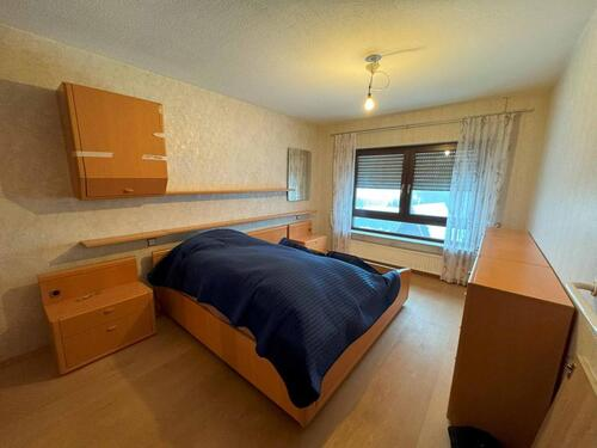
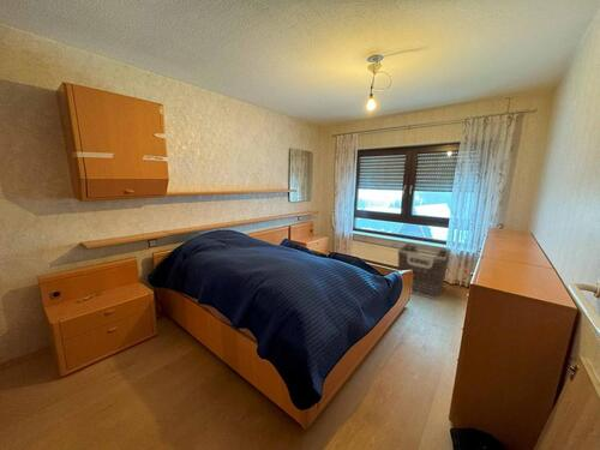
+ clothes hamper [396,241,451,300]
